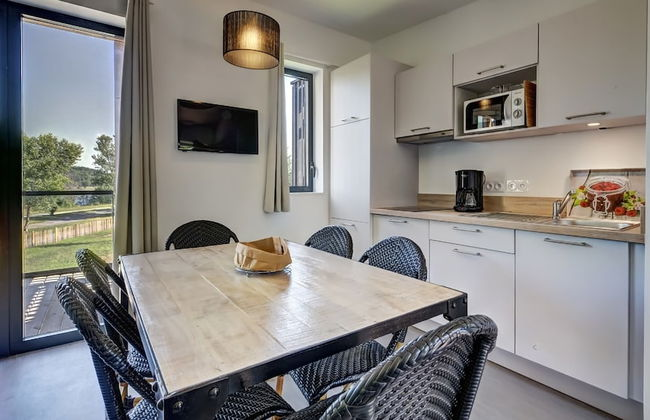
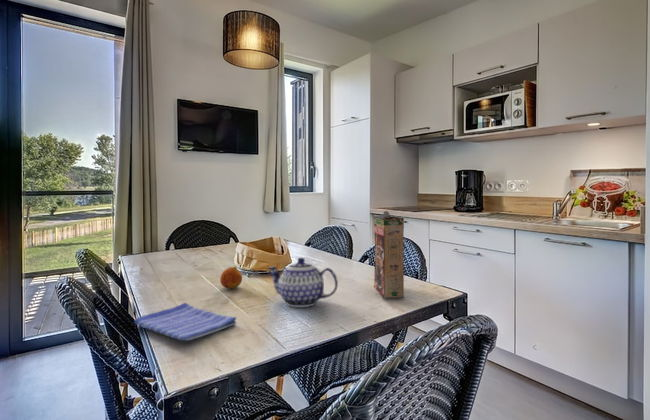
+ dish towel [133,302,237,342]
+ teapot [267,257,339,308]
+ cereal box [372,210,405,299]
+ fruit [219,266,243,289]
